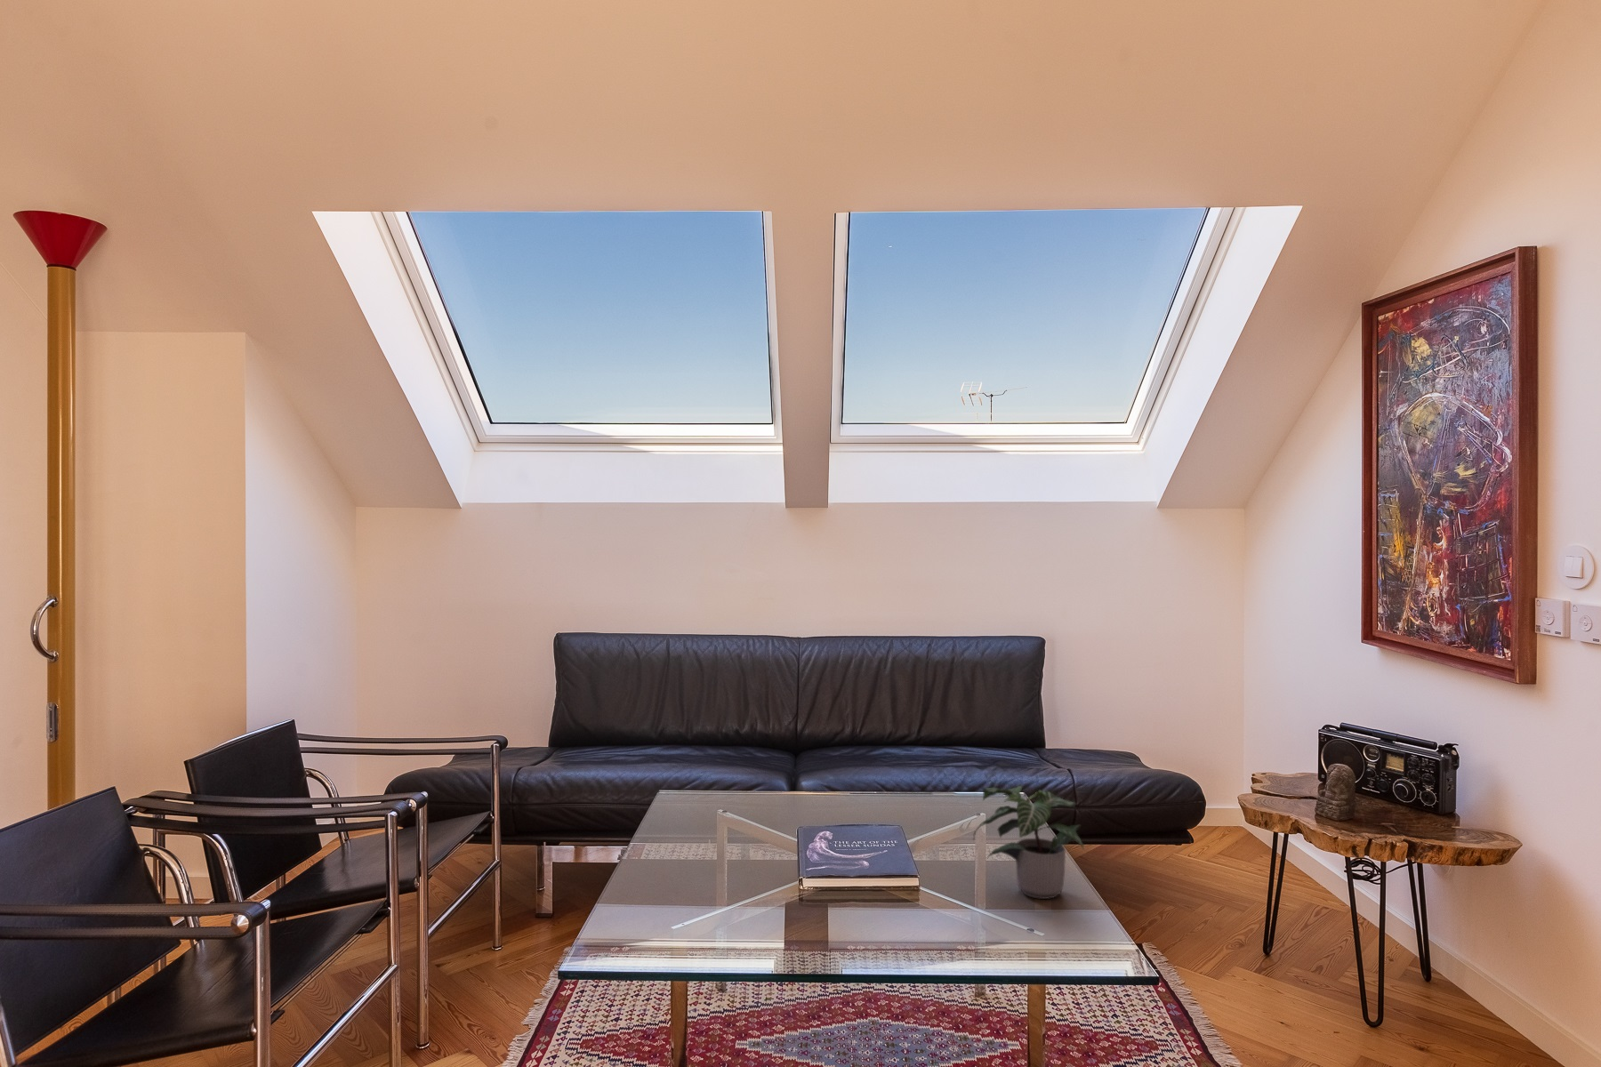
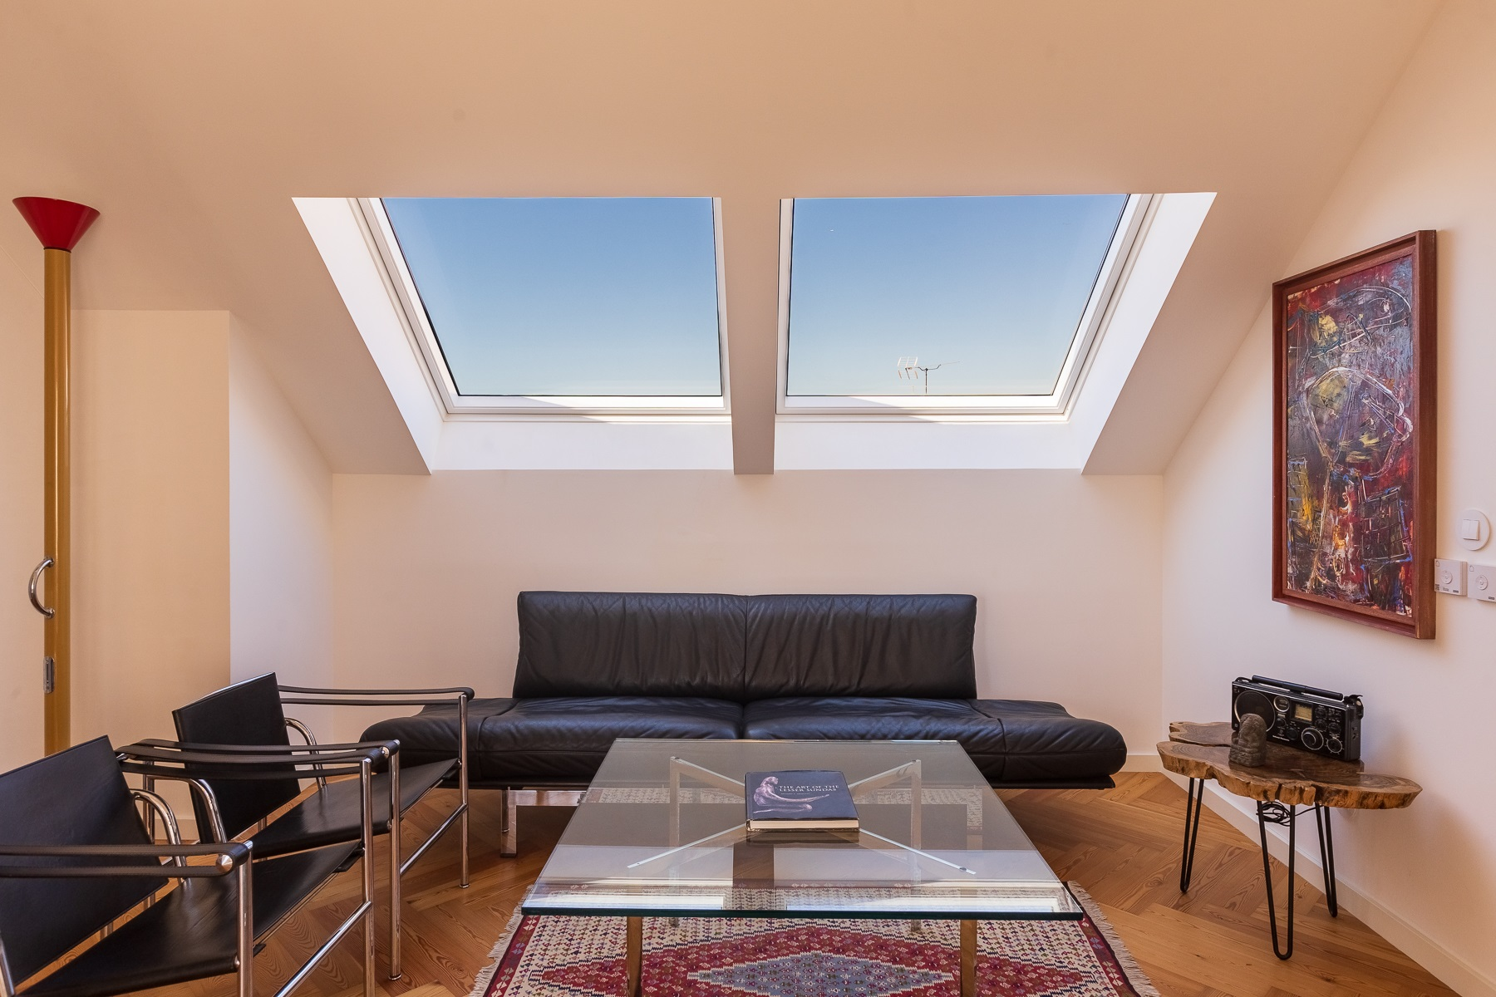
- potted plant [972,785,1084,900]
